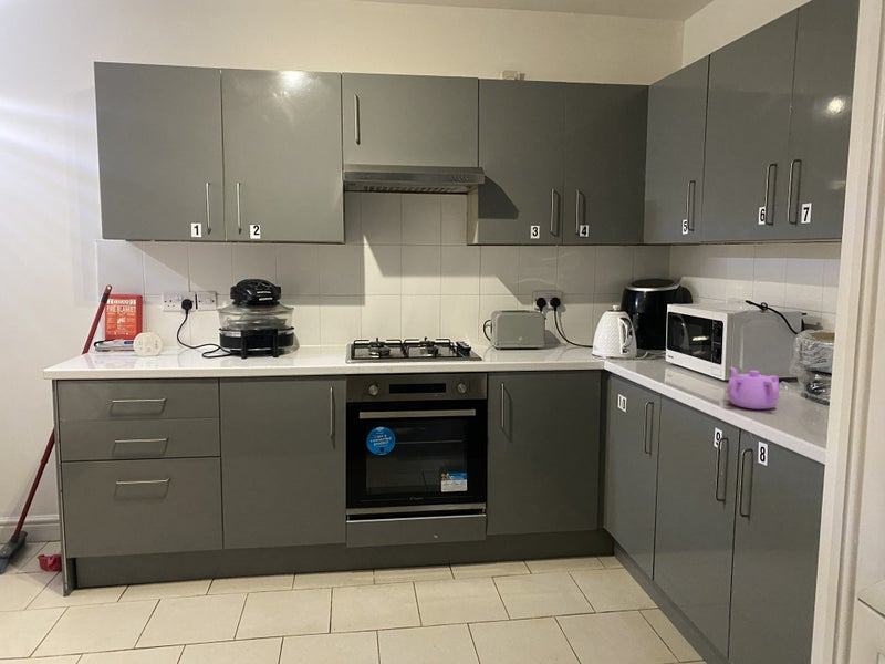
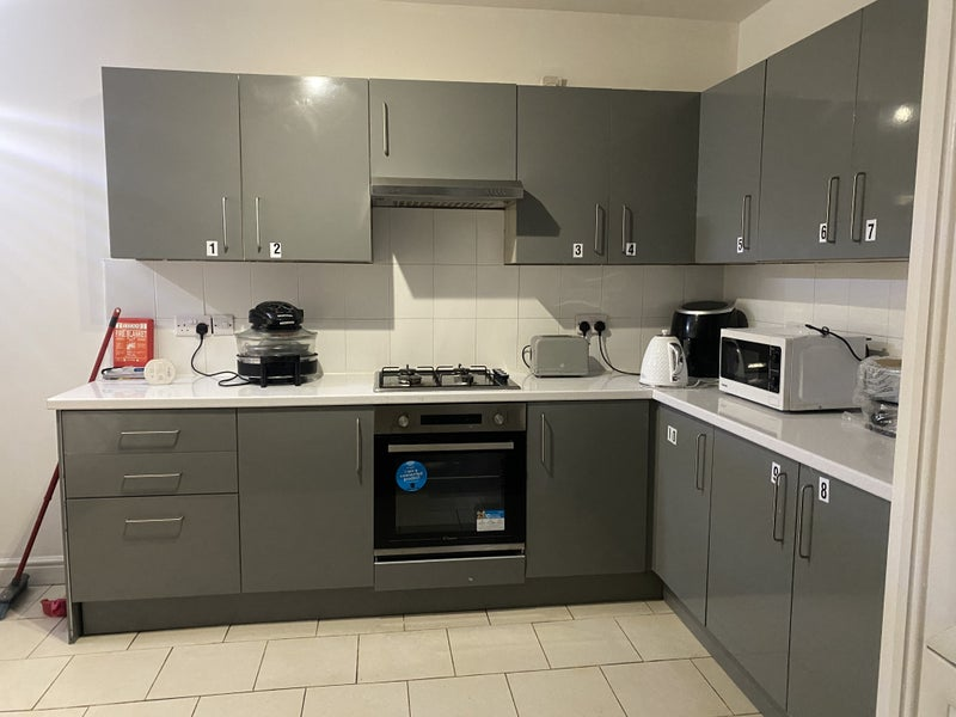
- teapot [725,365,781,411]
